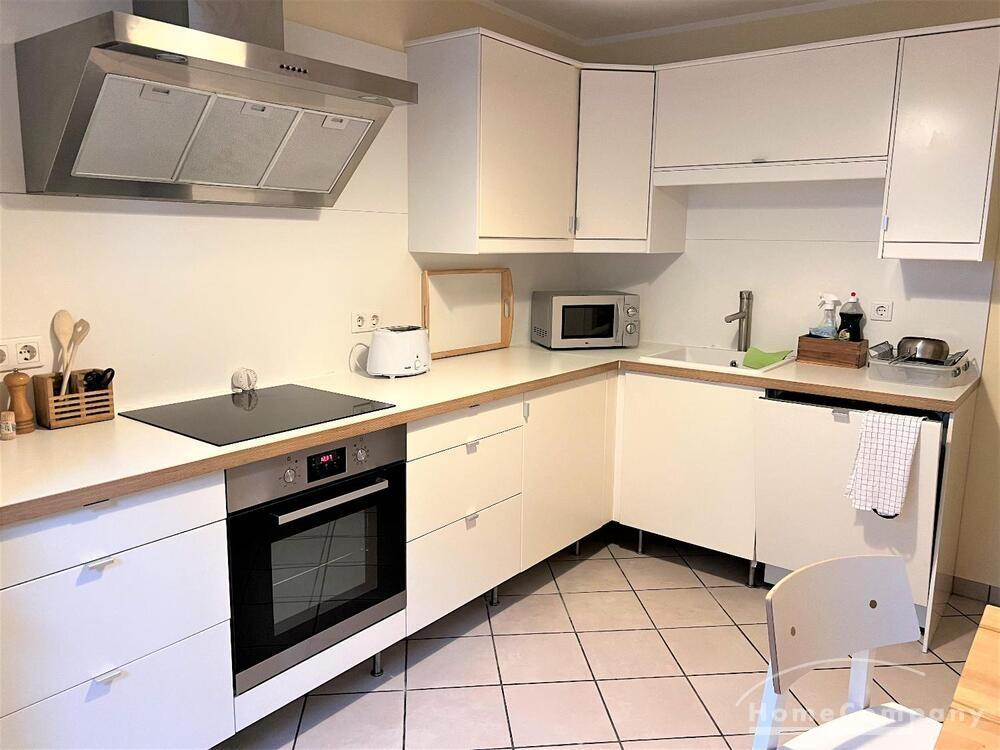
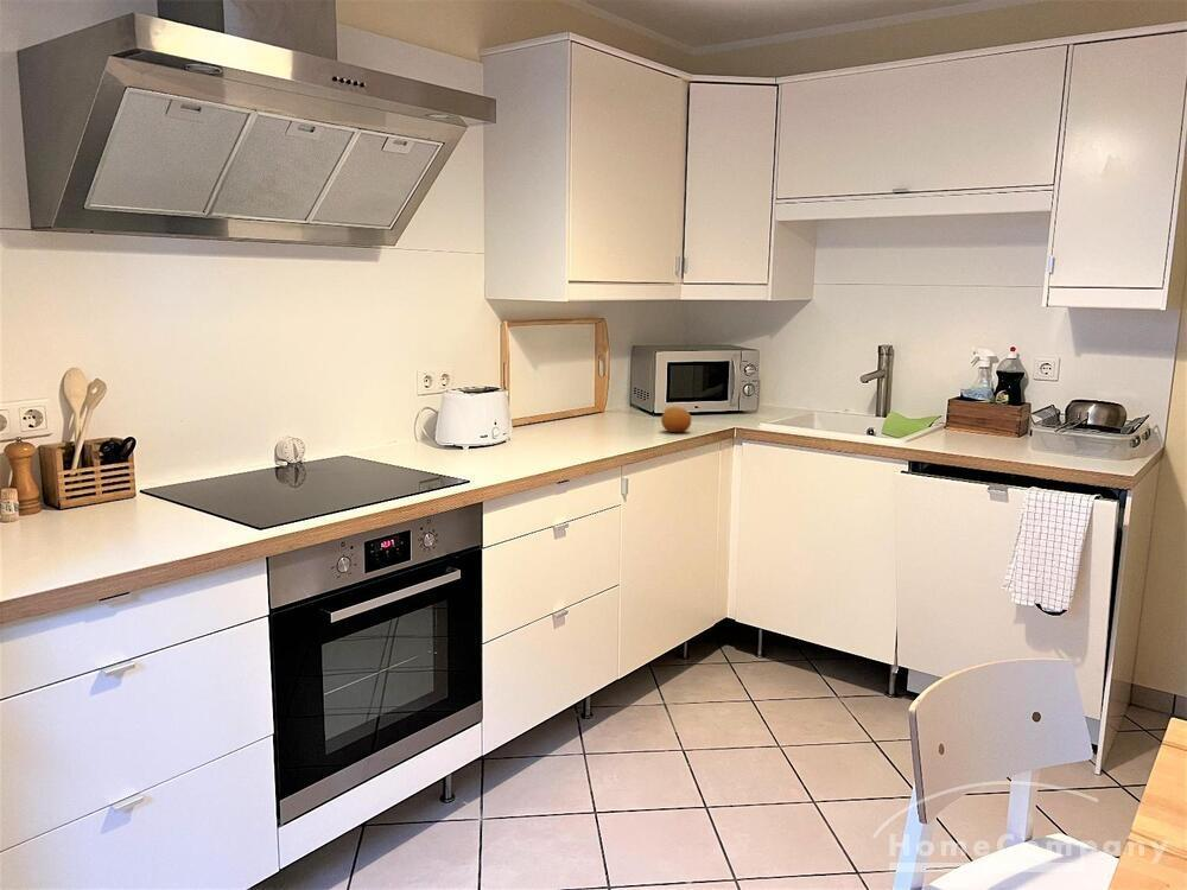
+ fruit [660,406,693,433]
